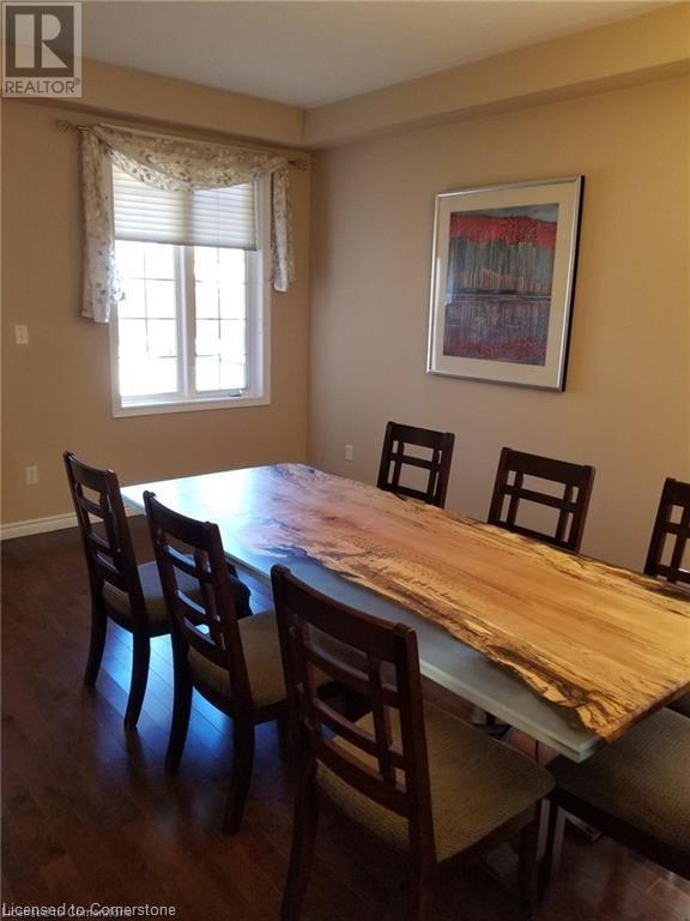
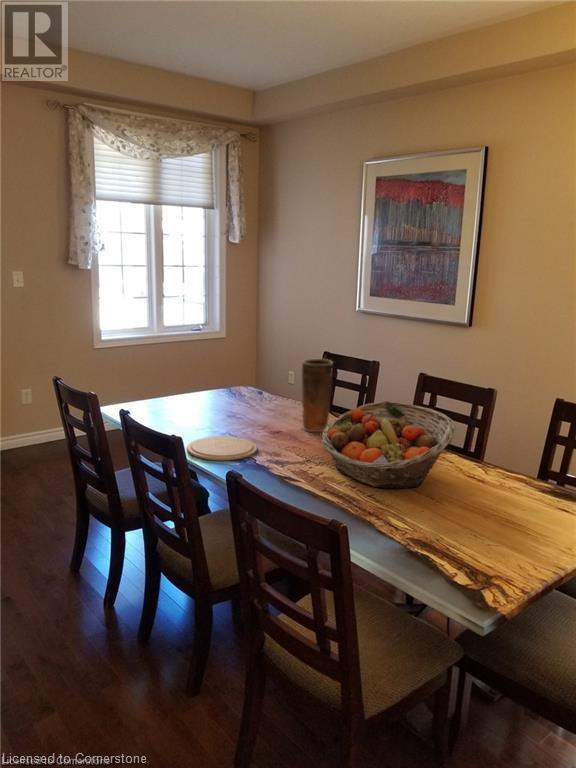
+ vase [300,358,334,433]
+ plate [186,435,258,461]
+ fruit basket [320,400,457,489]
